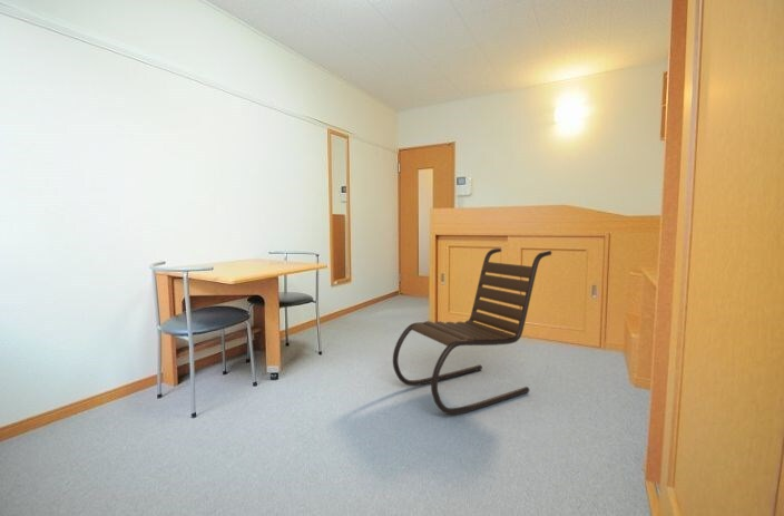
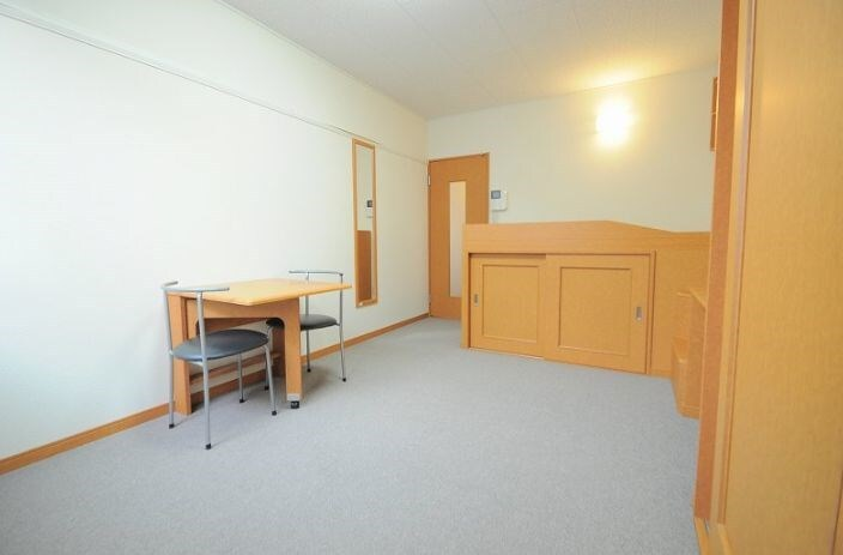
- lounge chair [392,246,552,416]
